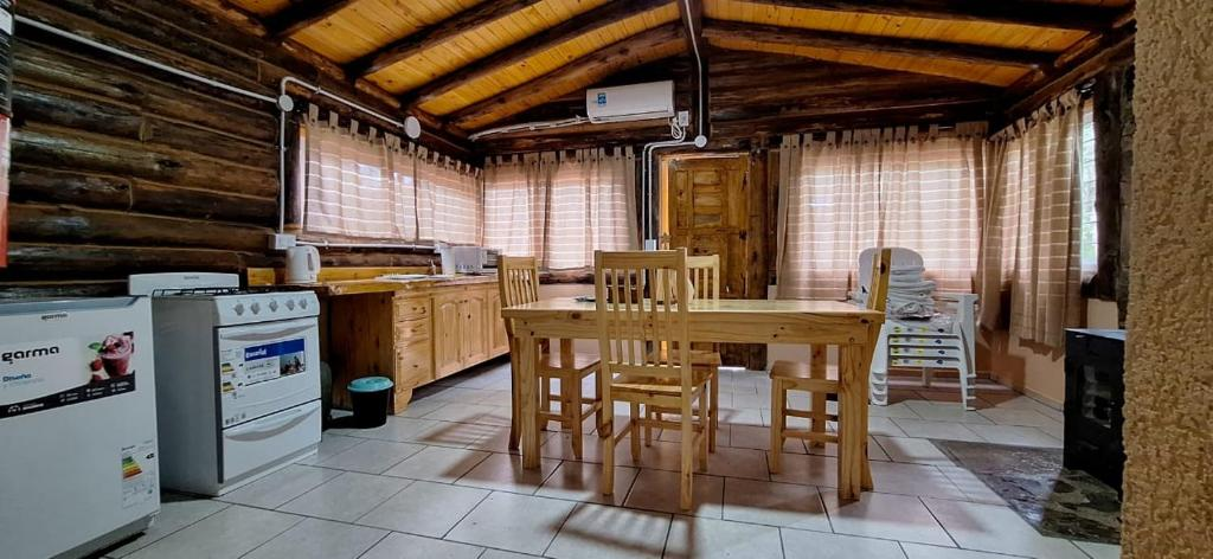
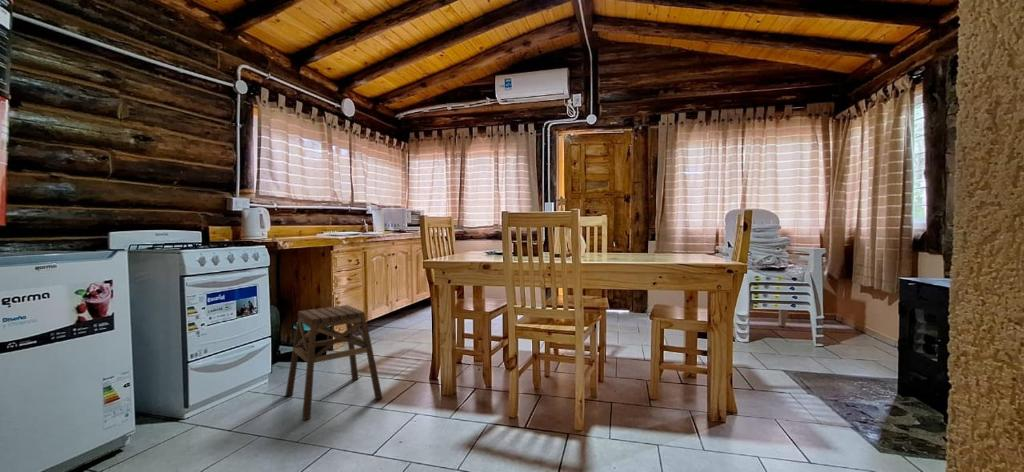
+ stool [285,304,383,421]
